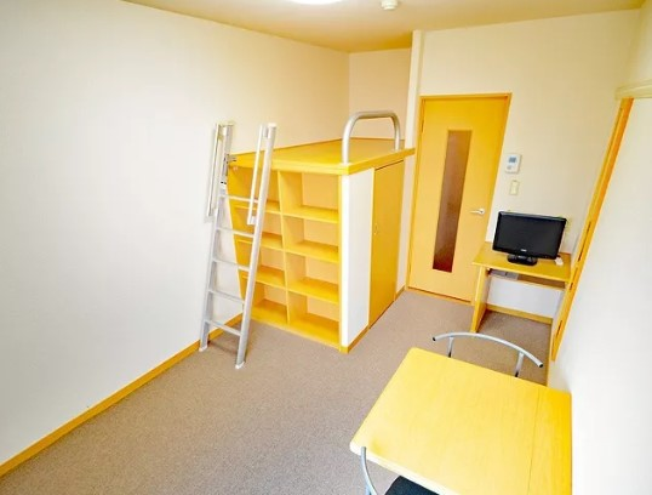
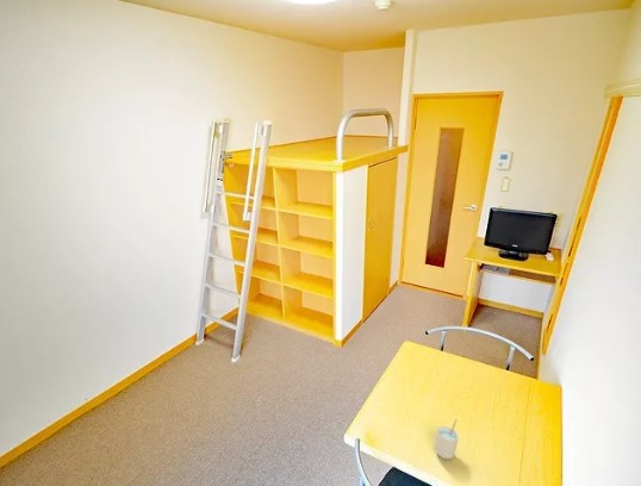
+ cup [434,418,460,461]
